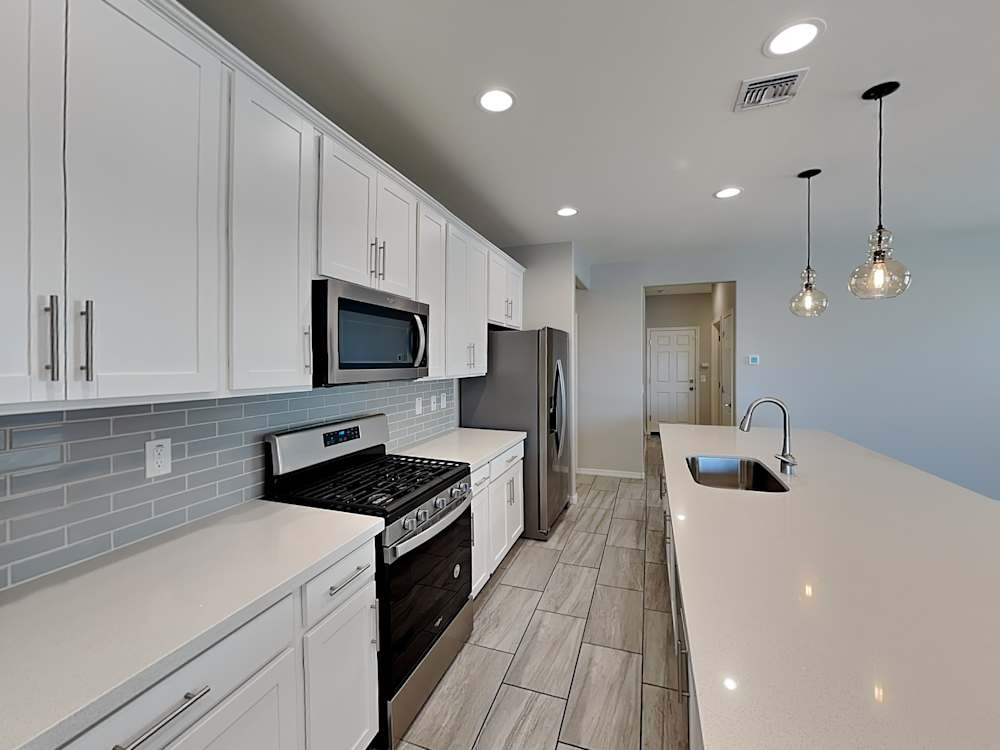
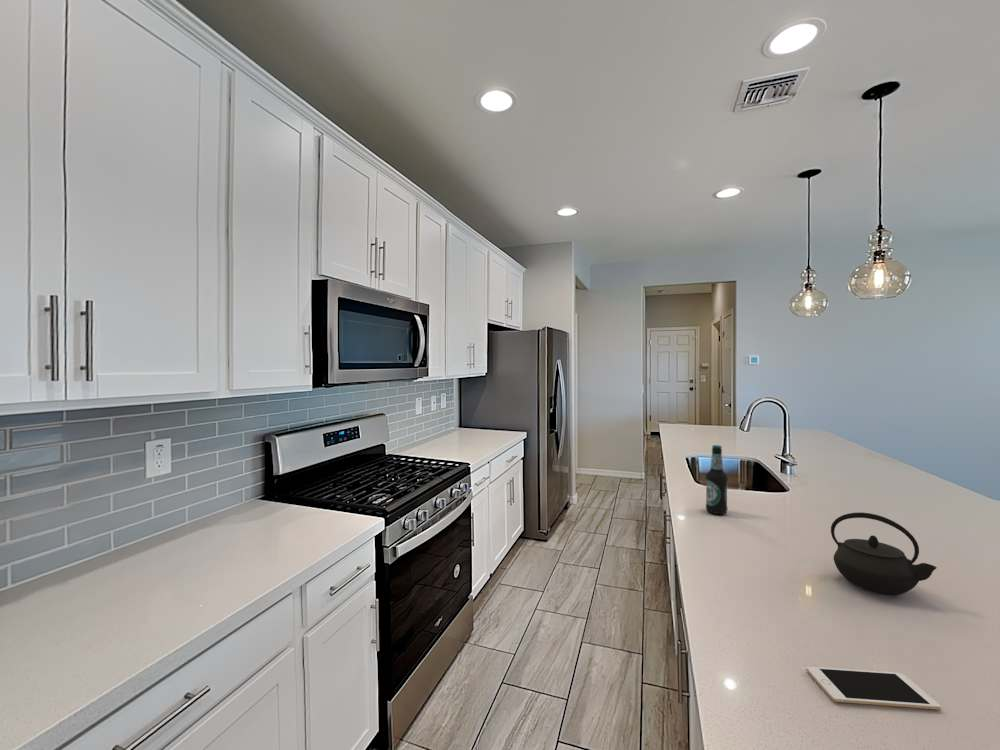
+ bottle [705,444,729,515]
+ cell phone [806,666,942,711]
+ kettle [830,511,938,596]
